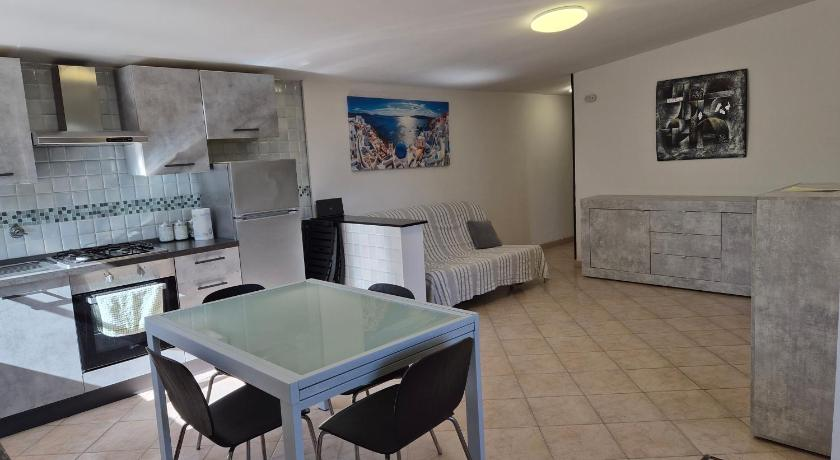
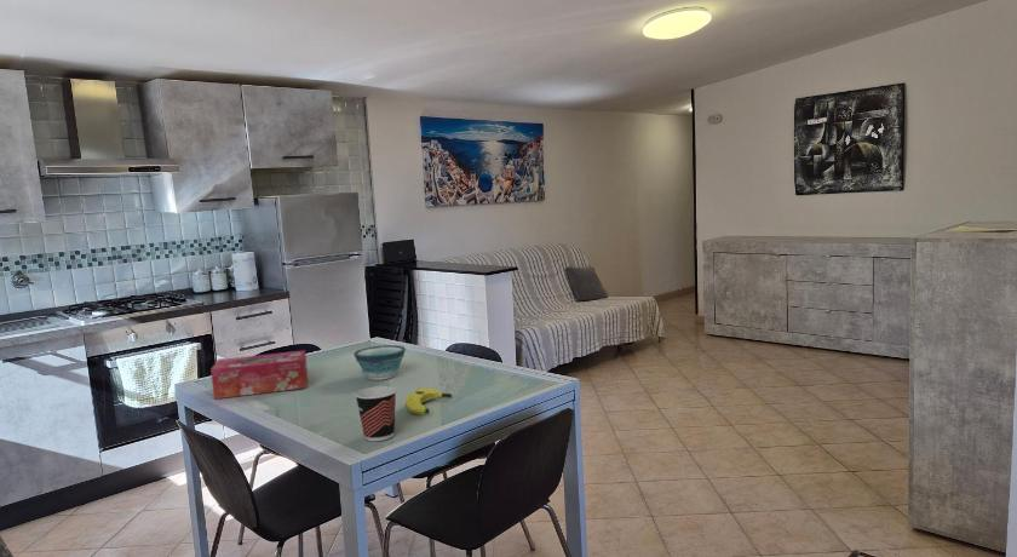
+ cup [354,385,398,442]
+ banana [403,387,453,417]
+ tissue box [209,349,309,400]
+ bowl [352,344,407,381]
